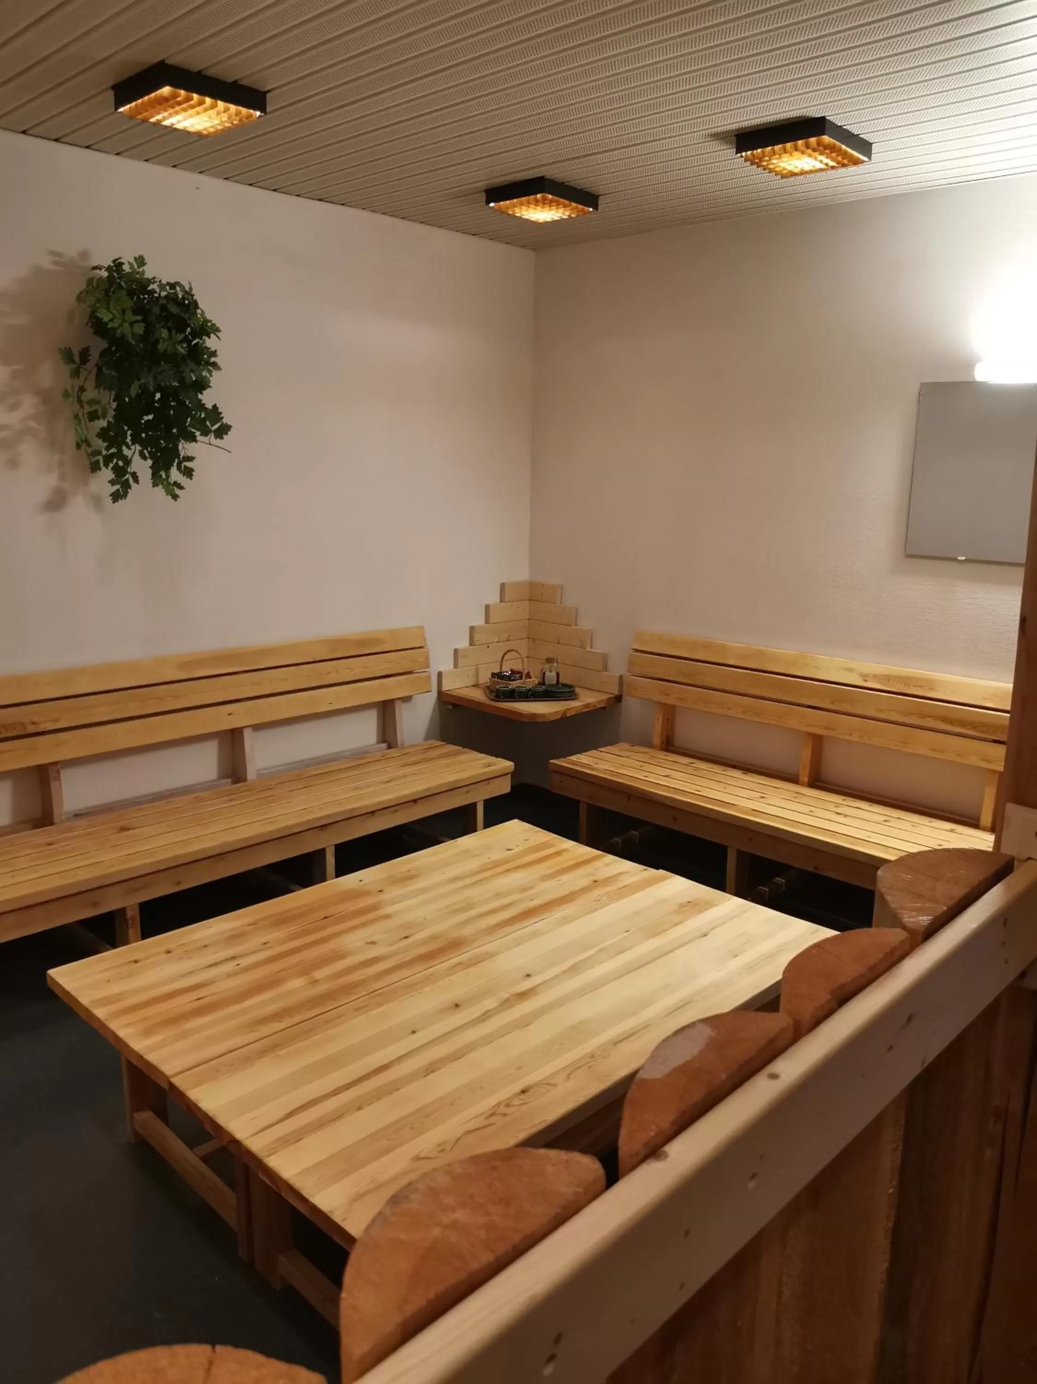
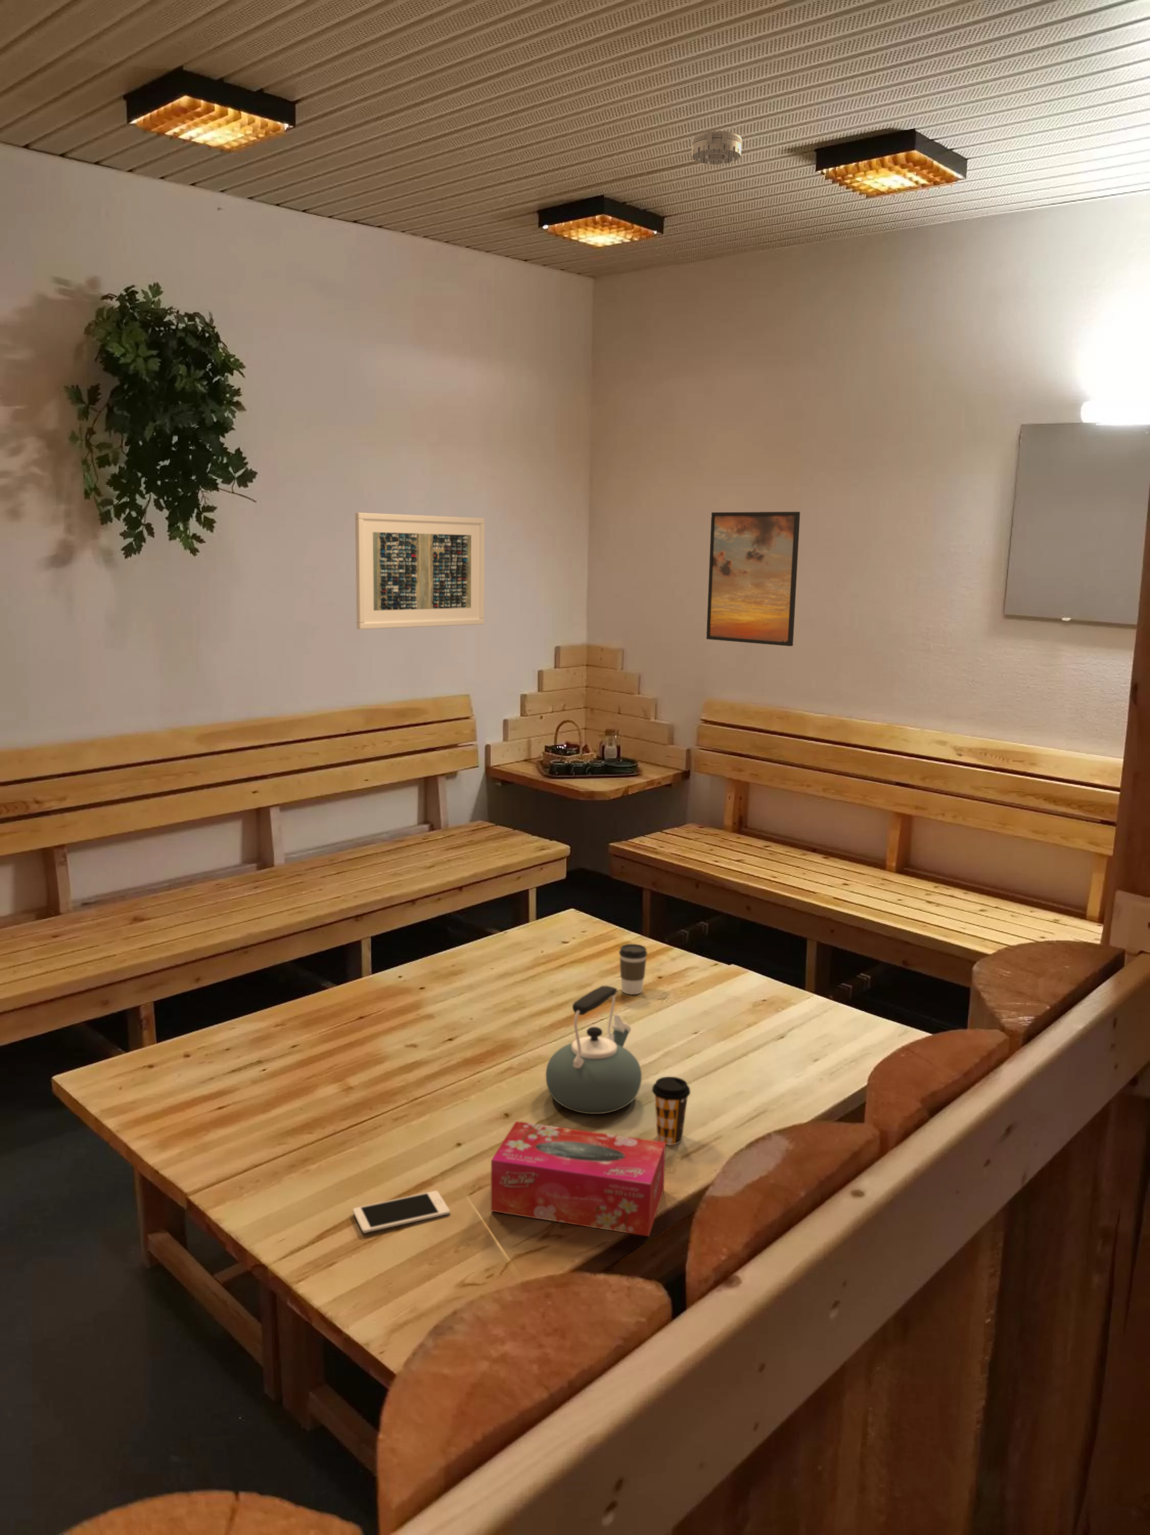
+ coffee cup [651,1076,691,1145]
+ kettle [545,985,641,1114]
+ smoke detector [691,131,742,166]
+ coffee cup [618,944,649,995]
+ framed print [355,512,486,630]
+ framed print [705,511,801,647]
+ tissue box [490,1120,666,1238]
+ cell phone [353,1191,451,1234]
